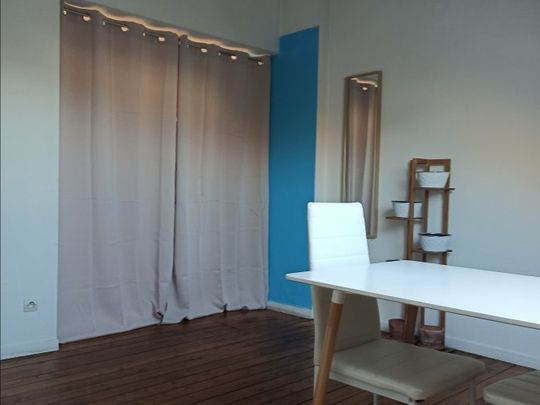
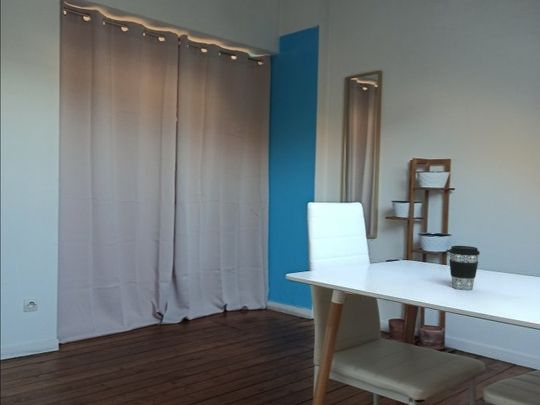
+ coffee cup [448,245,481,291]
